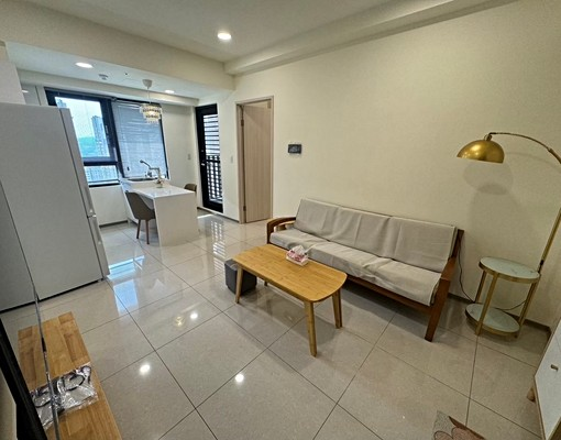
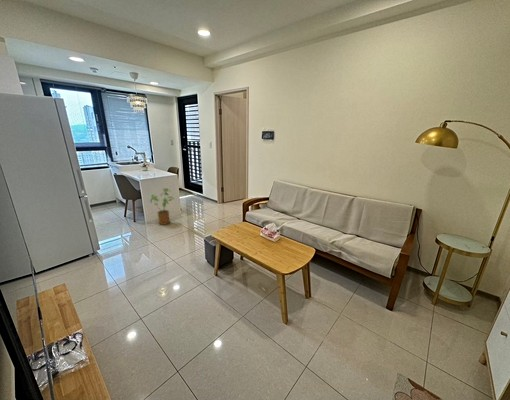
+ house plant [149,187,175,226]
